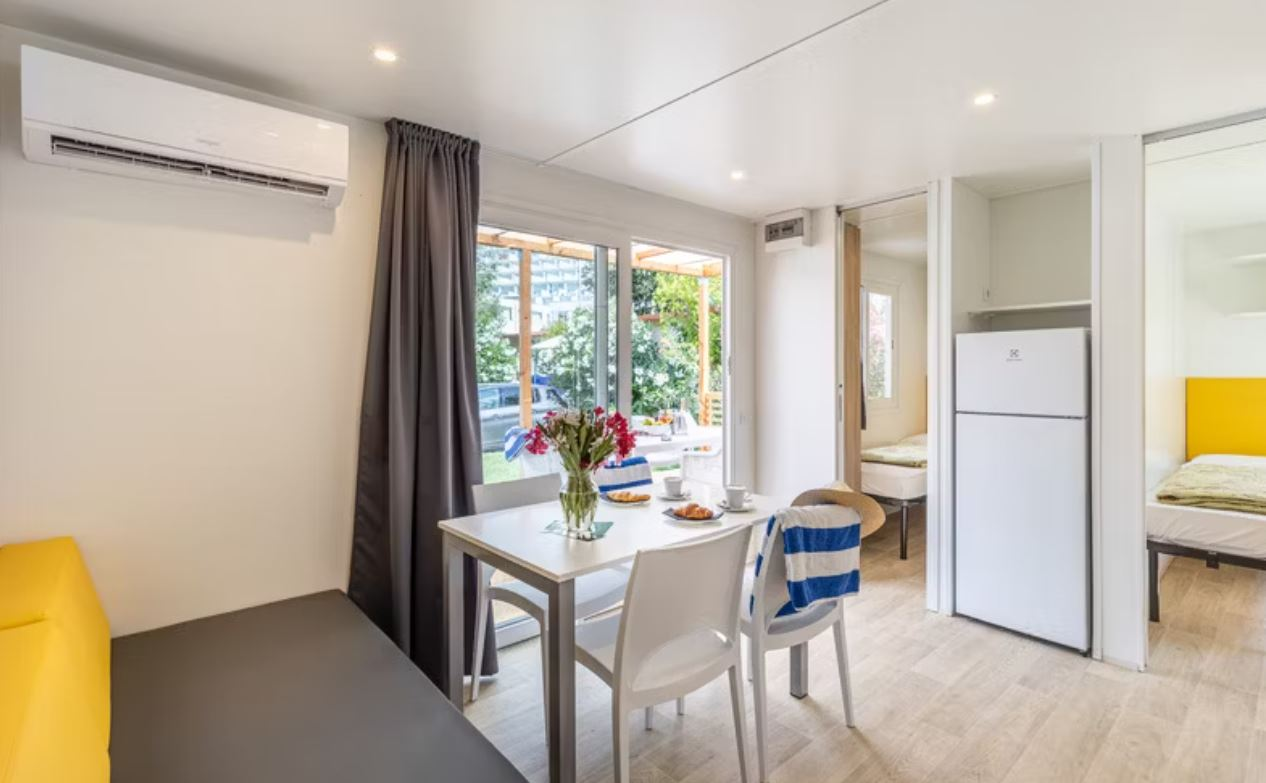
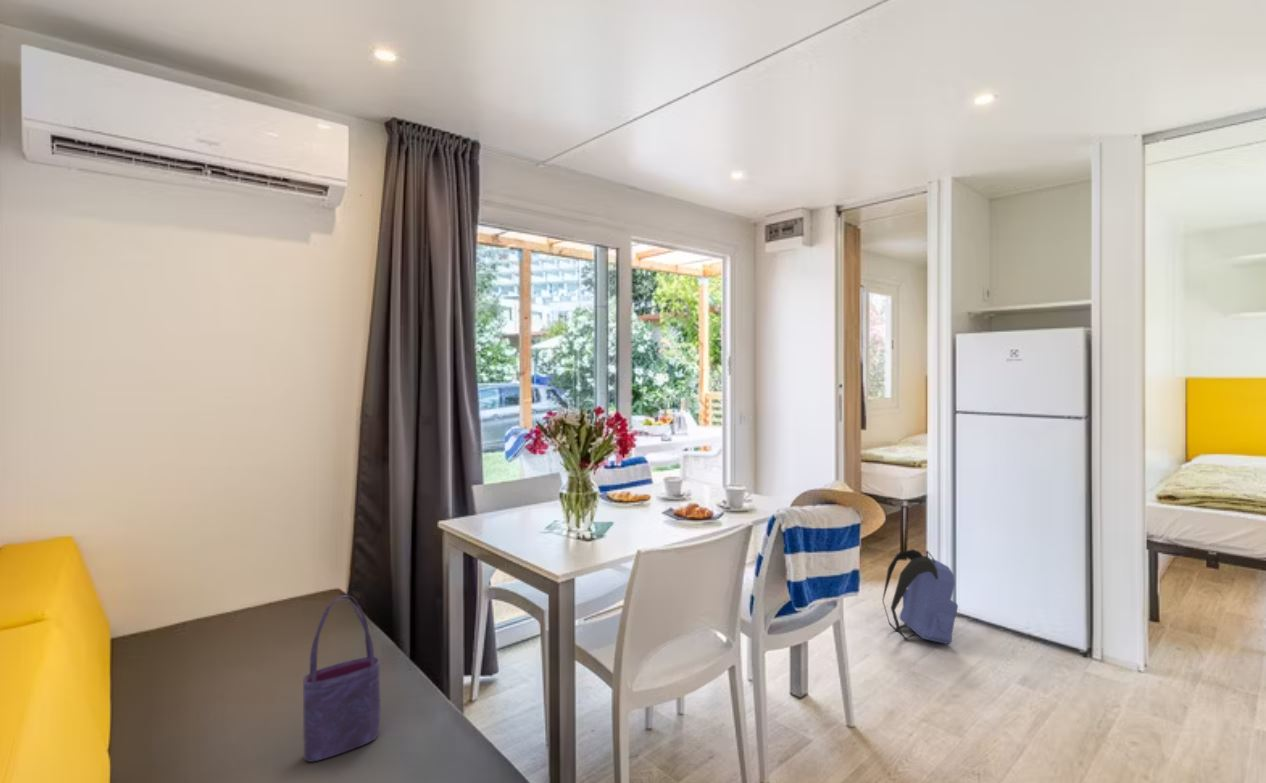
+ tote bag [302,594,382,763]
+ backpack [881,548,959,645]
